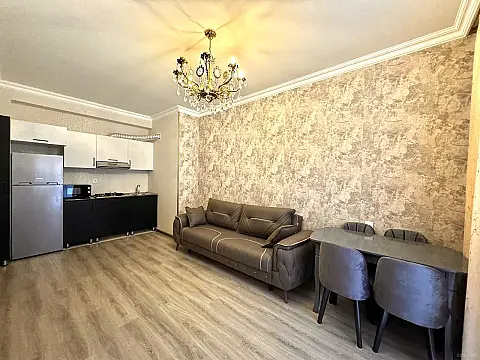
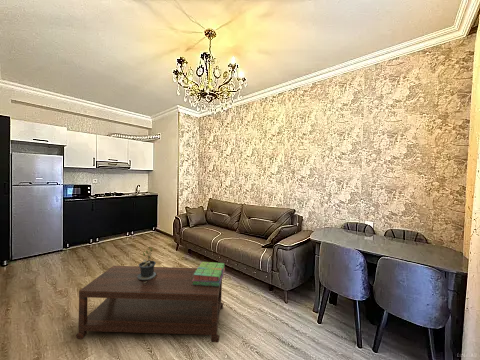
+ coffee table [75,265,224,343]
+ potted plant [137,246,157,283]
+ stack of books [192,261,226,286]
